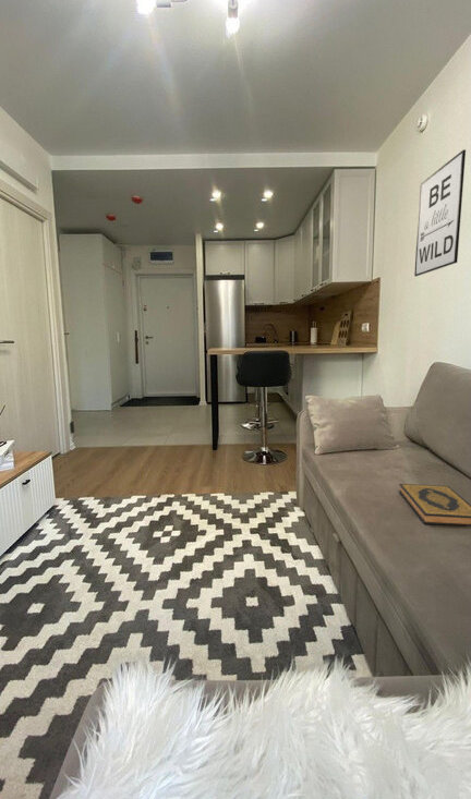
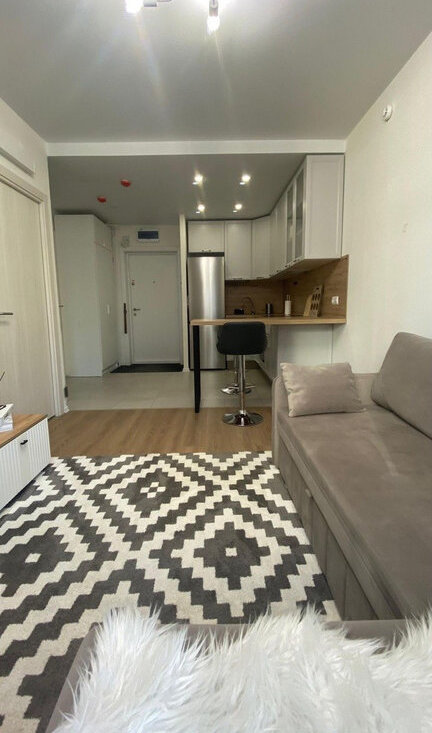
- hardback book [398,483,471,526]
- wall art [413,148,467,277]
